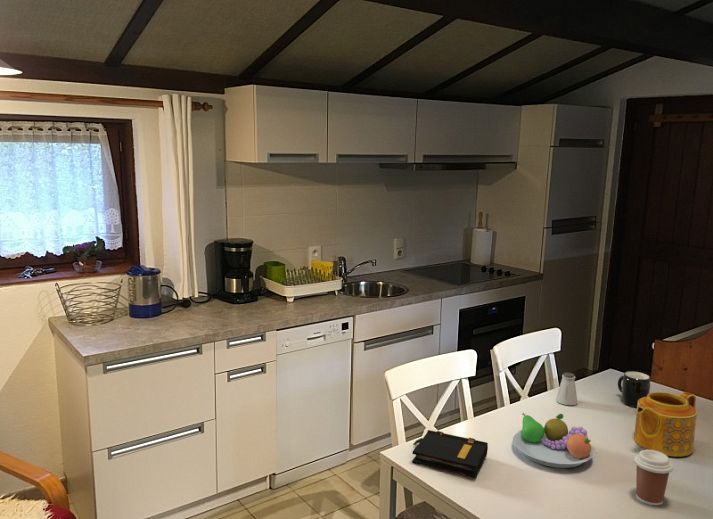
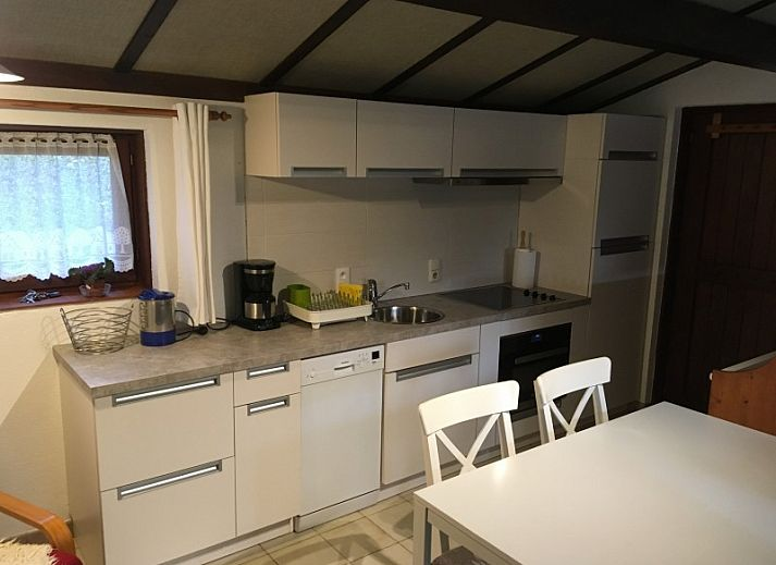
- saltshaker [555,372,578,406]
- coffee cup [633,449,674,507]
- book [411,429,489,479]
- teapot [633,391,698,457]
- fruit bowl [512,412,595,469]
- mug [617,370,651,409]
